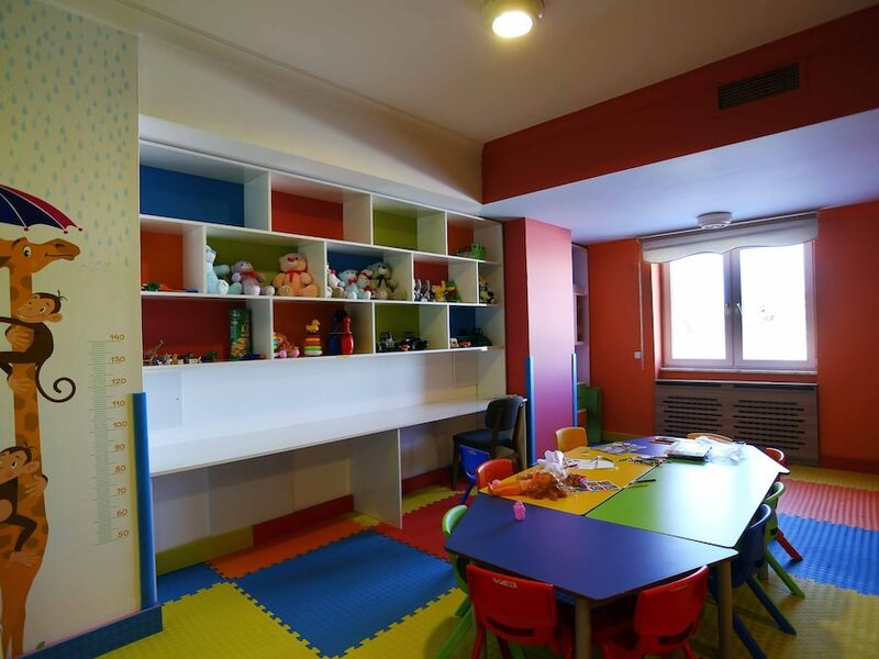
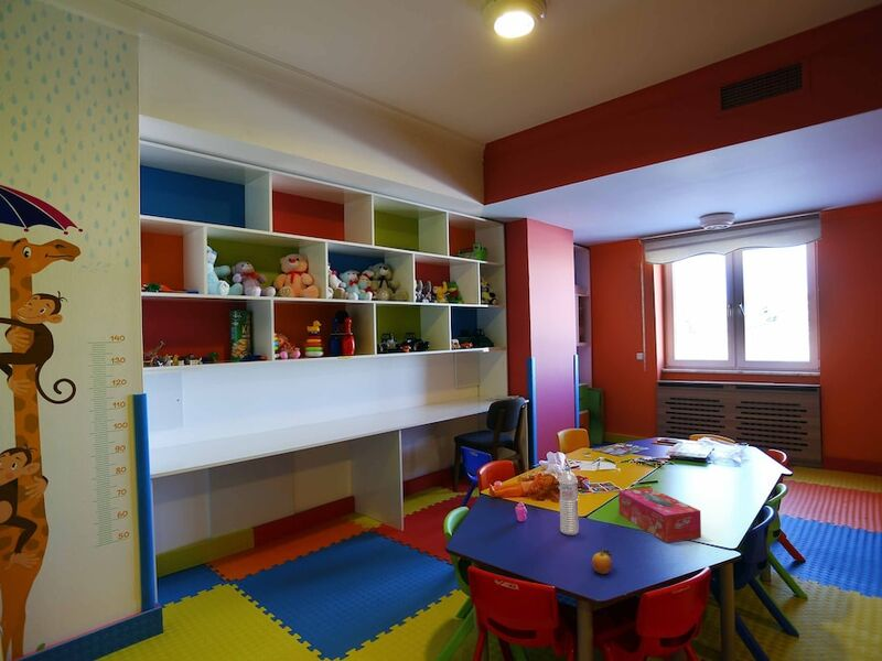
+ tissue box [617,487,702,543]
+ water bottle [558,466,580,537]
+ fruit [591,546,615,575]
